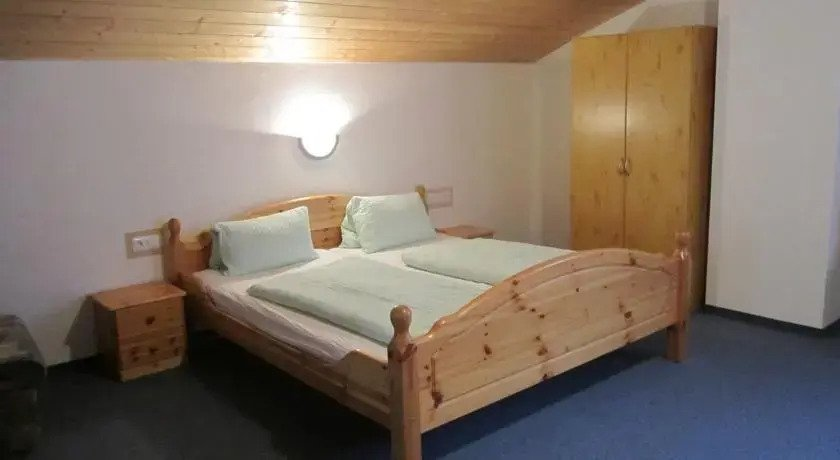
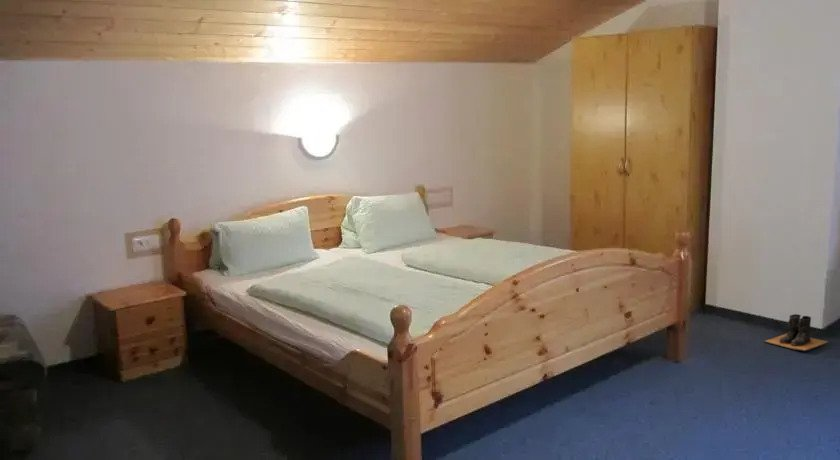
+ boots [763,313,829,352]
